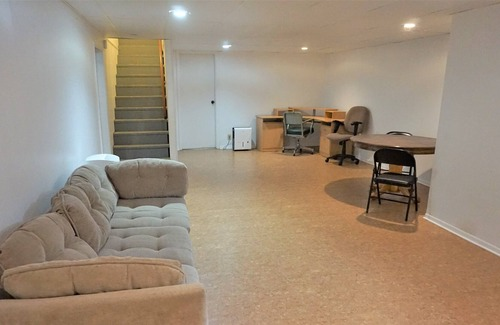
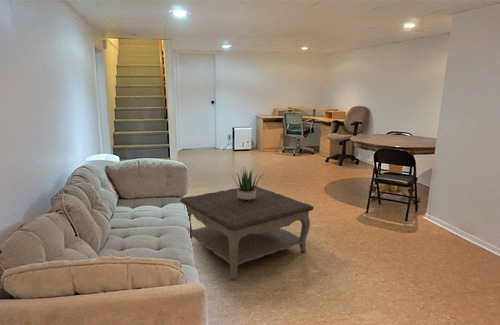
+ potted plant [231,165,265,201]
+ coffee table [179,185,315,280]
